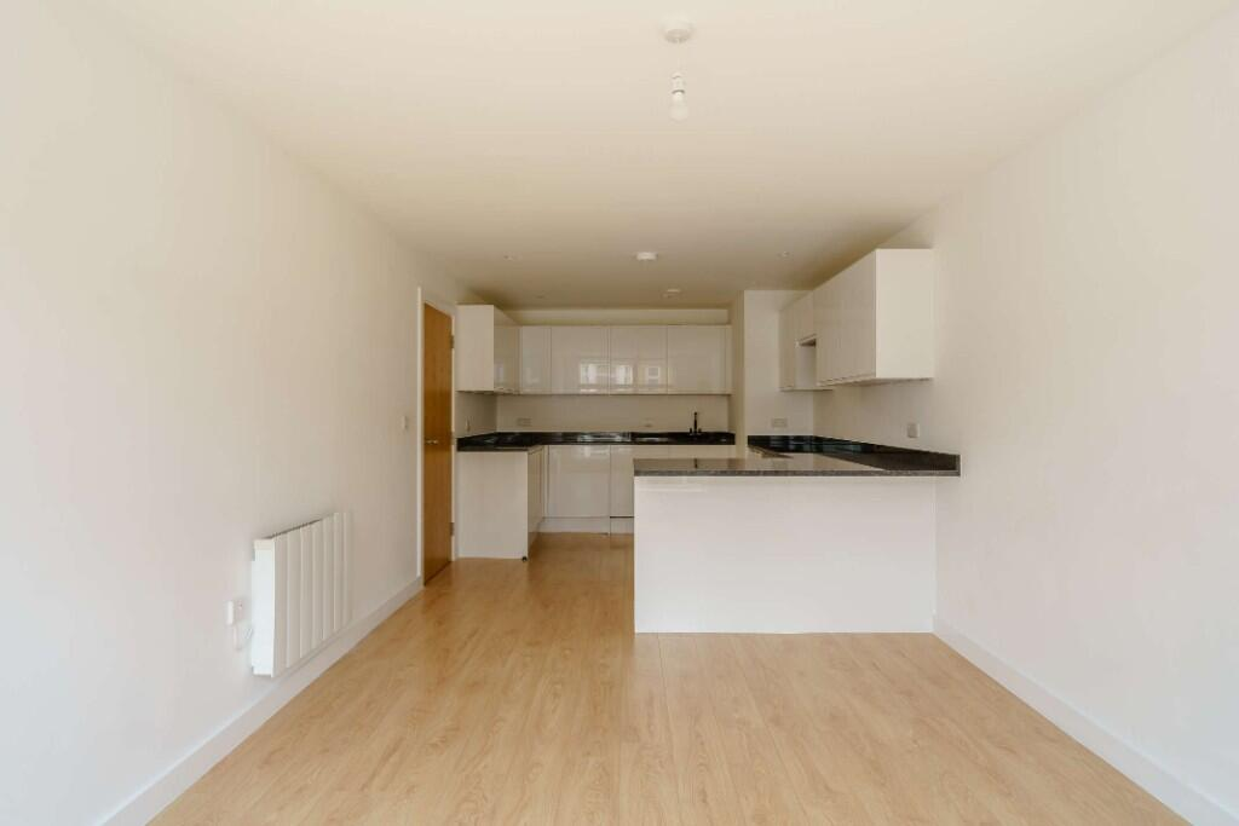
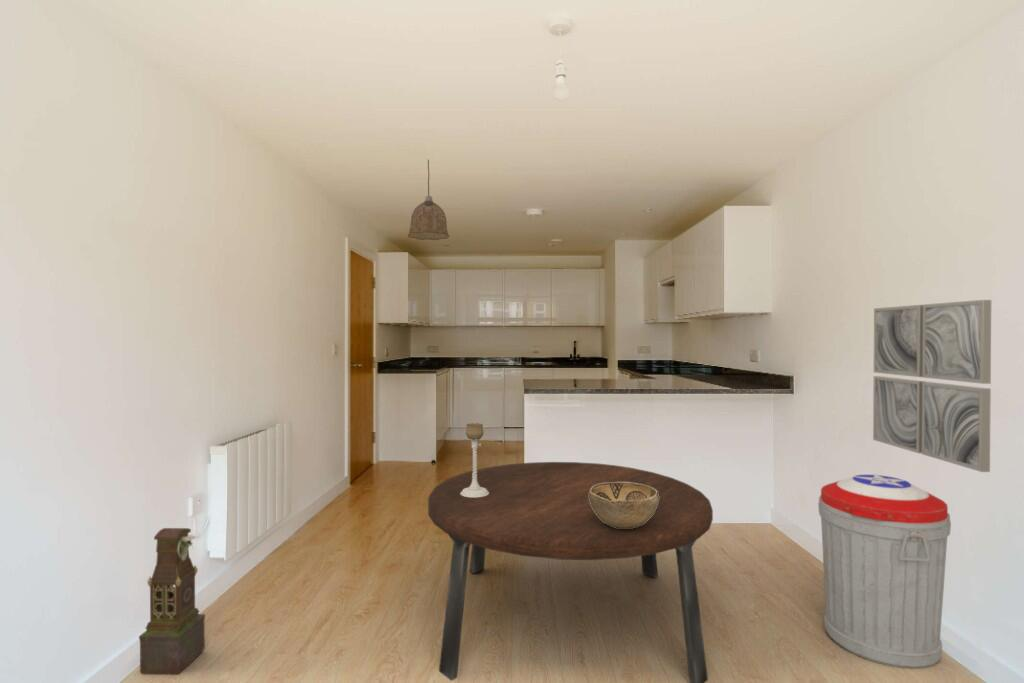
+ trash can [817,474,952,670]
+ decorative bowl [589,482,659,528]
+ wall art [872,299,992,473]
+ dining table [427,461,714,683]
+ pendant lamp [407,159,450,241]
+ clock tower [138,527,206,676]
+ candle holder [460,422,489,498]
